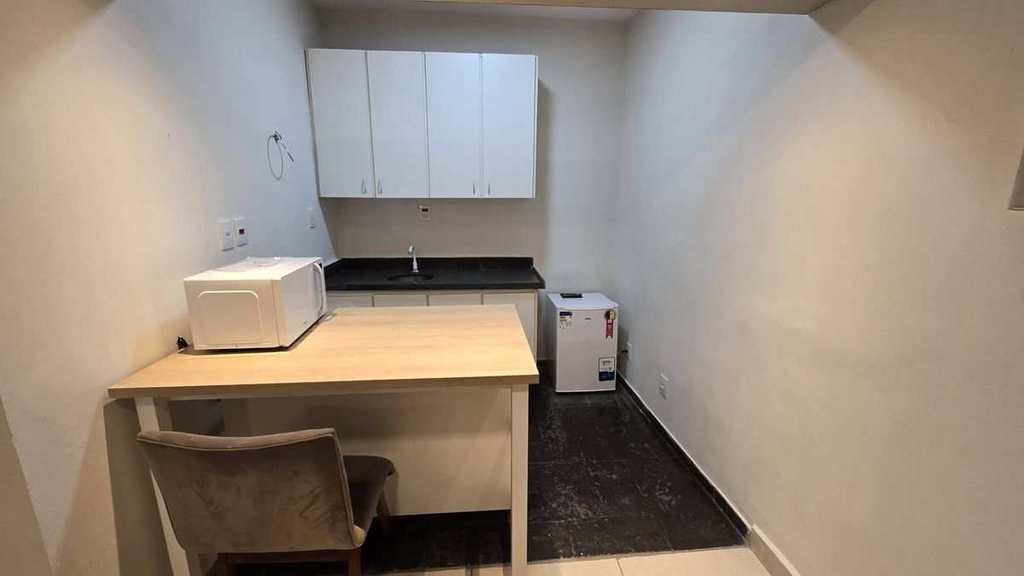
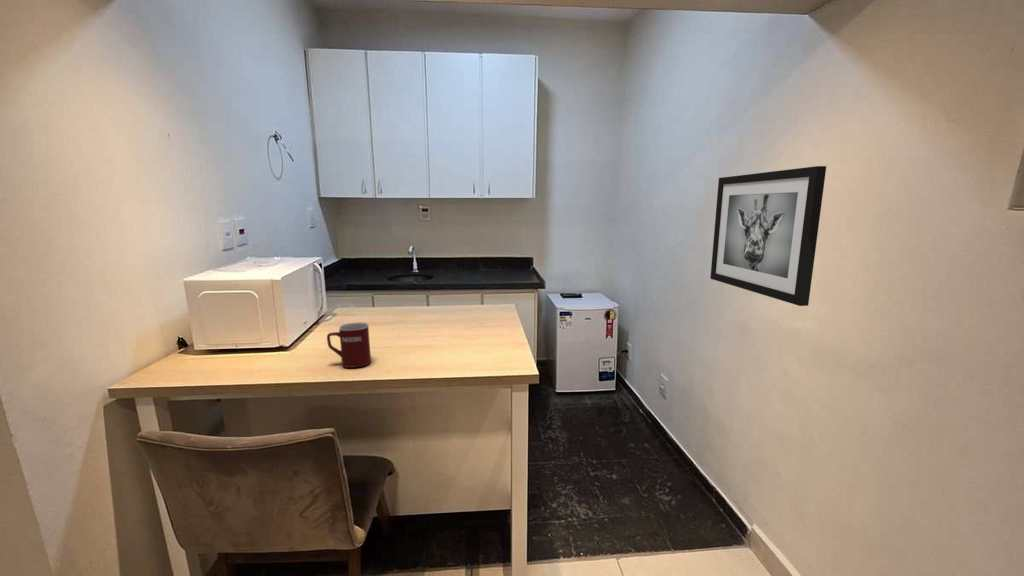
+ wall art [709,165,827,307]
+ mug [326,321,372,369]
